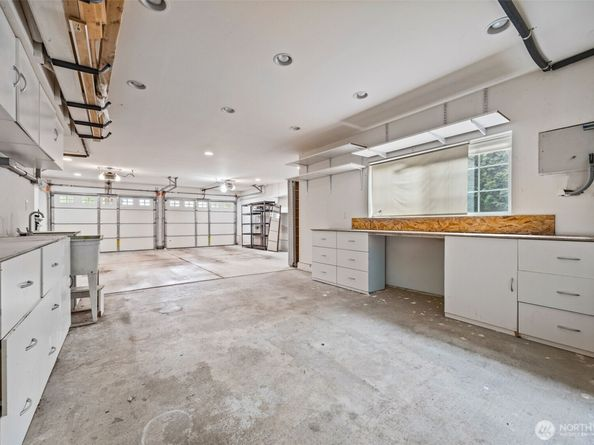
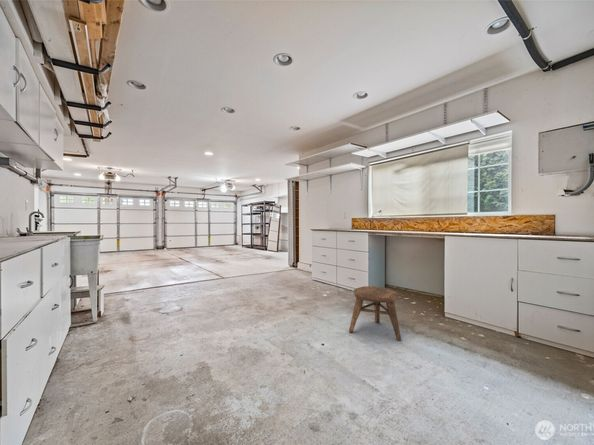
+ stool [348,285,402,342]
